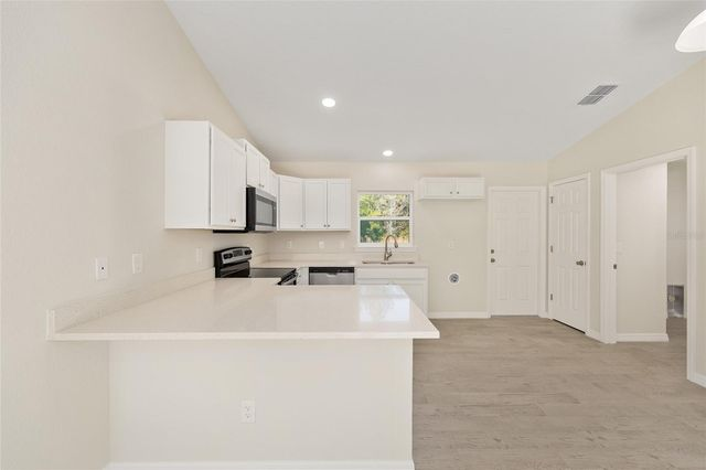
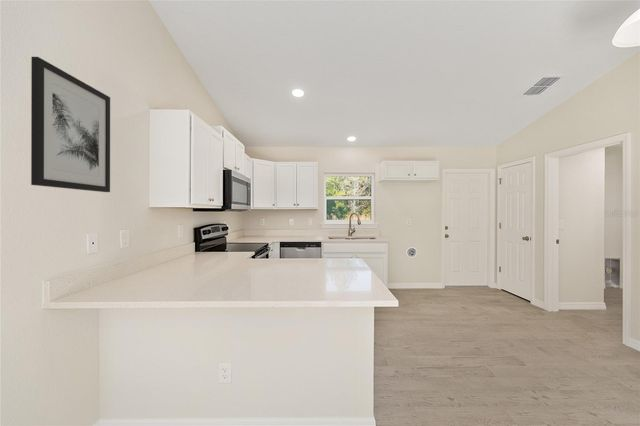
+ wall art [30,56,111,193]
